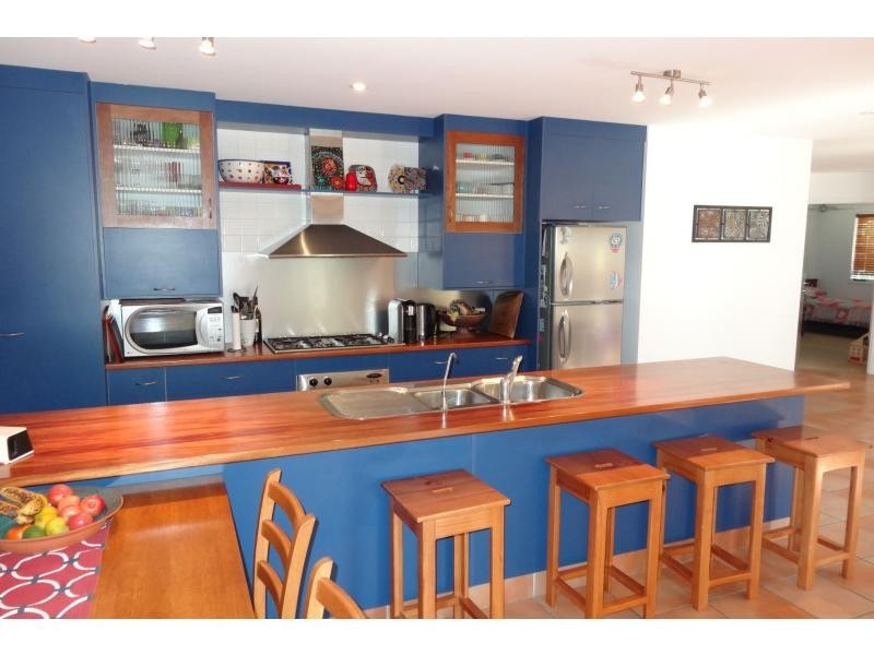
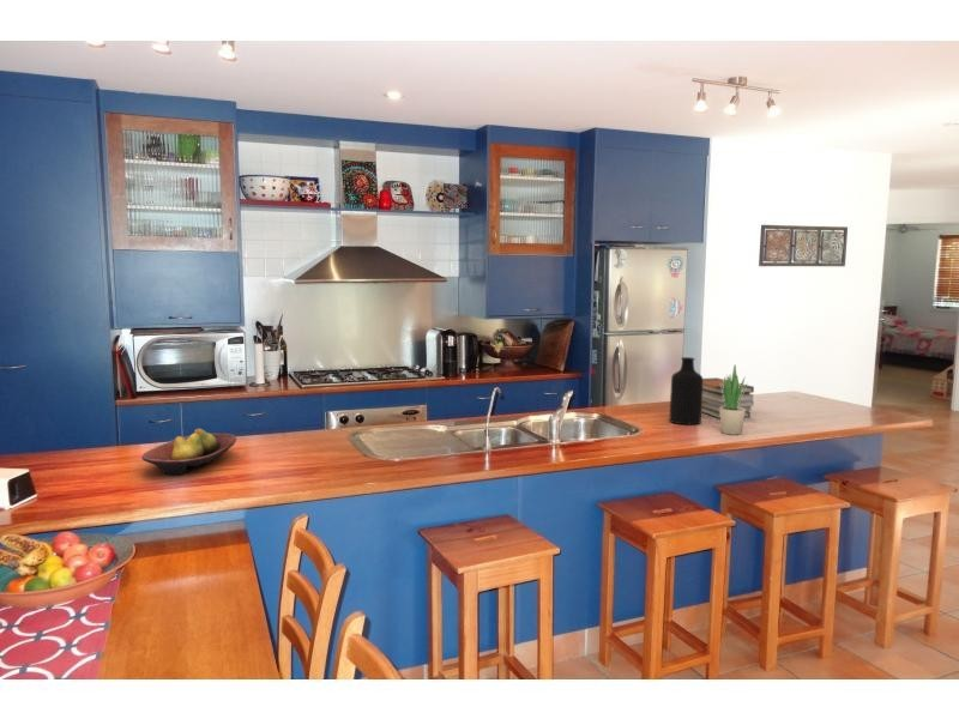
+ bottle [669,356,704,425]
+ book stack [701,376,755,419]
+ fruit bowl [140,428,237,476]
+ potted plant [719,364,749,436]
